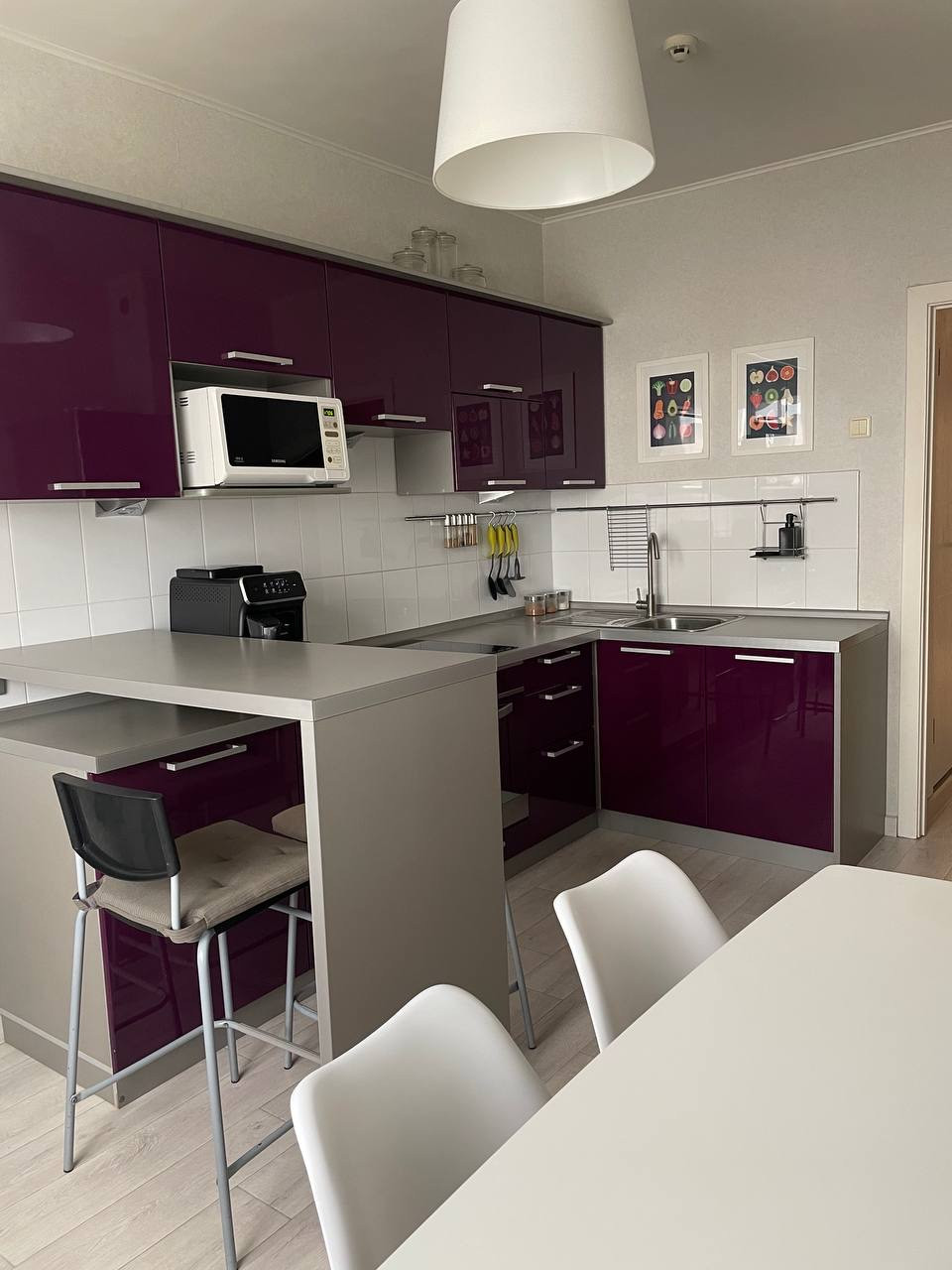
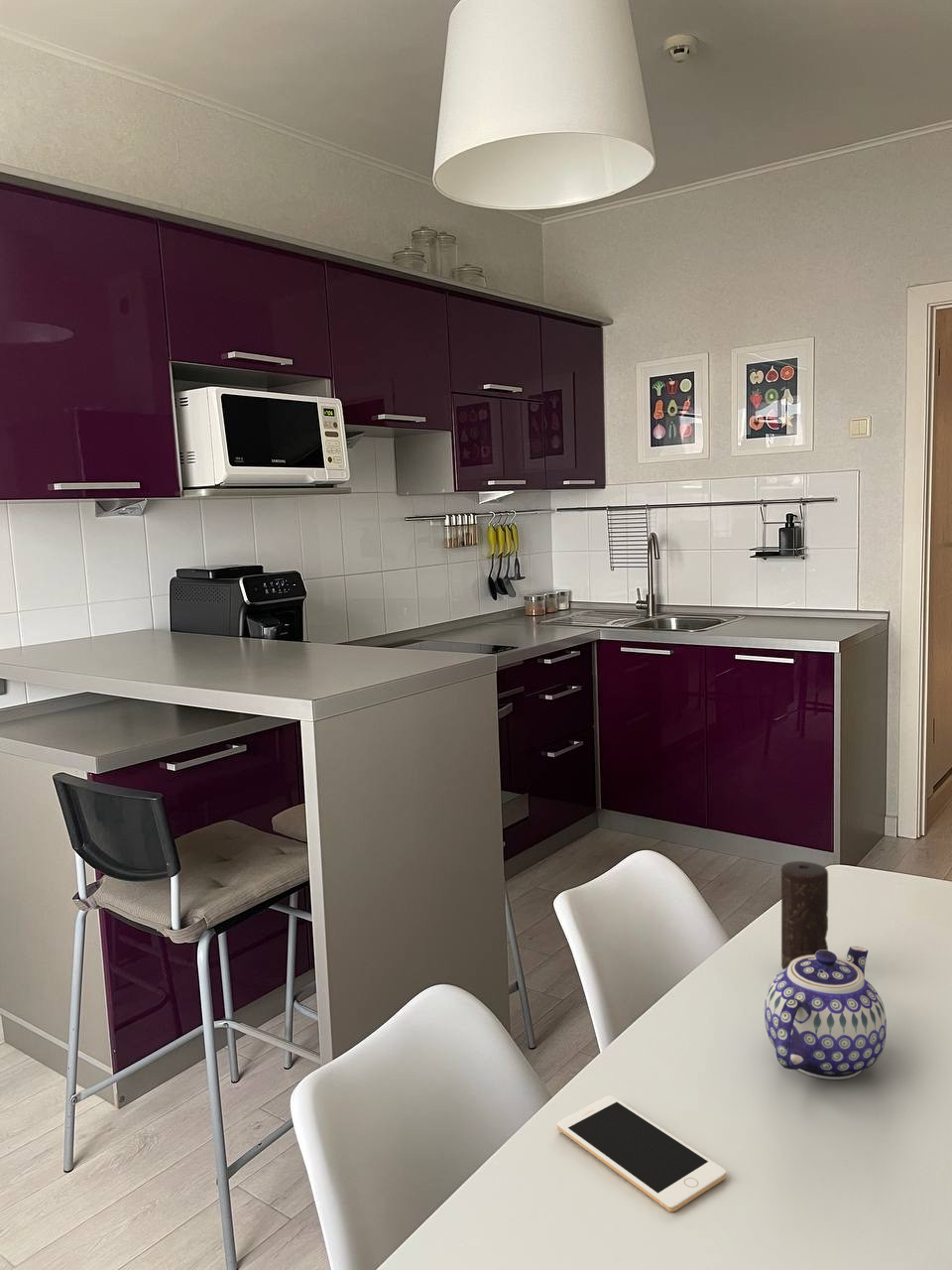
+ cell phone [556,1095,727,1212]
+ teapot [764,946,888,1080]
+ candle [780,860,829,970]
